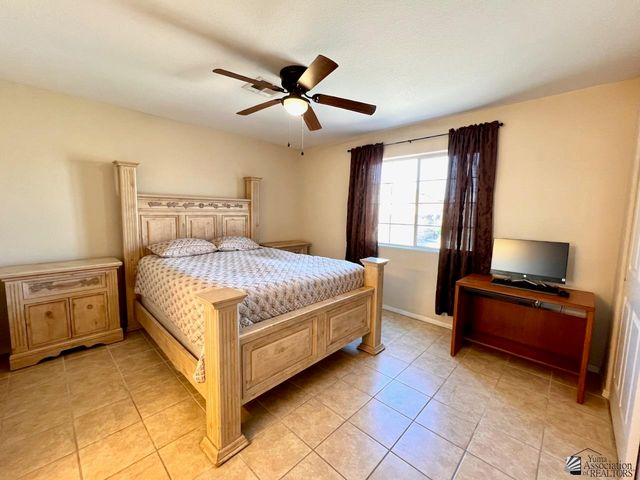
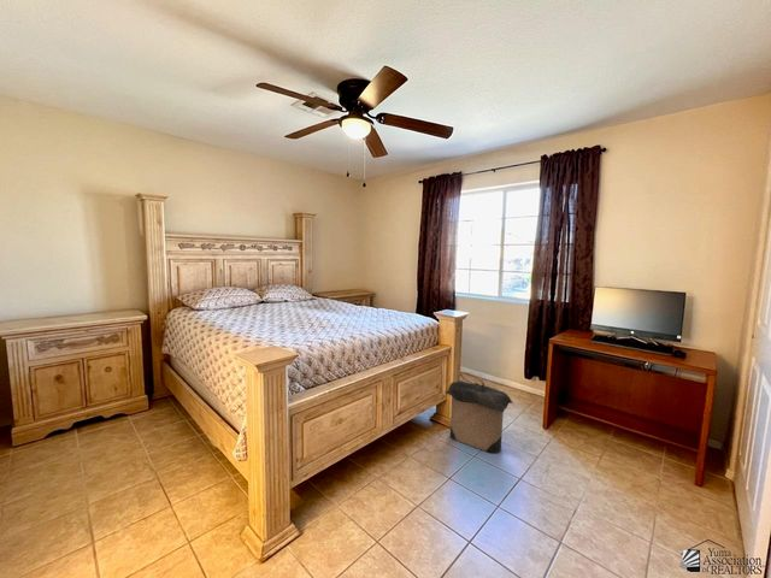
+ laundry hamper [445,371,514,454]
